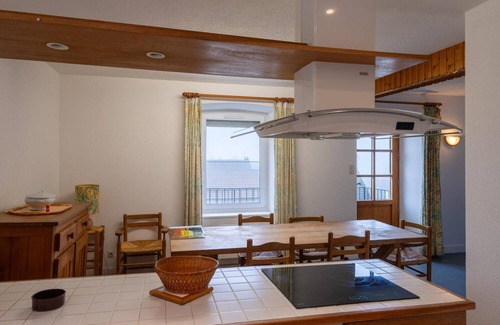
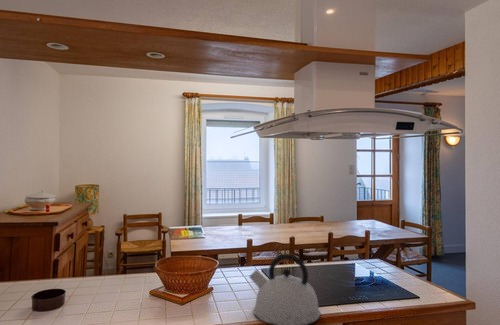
+ kettle [248,253,321,325]
